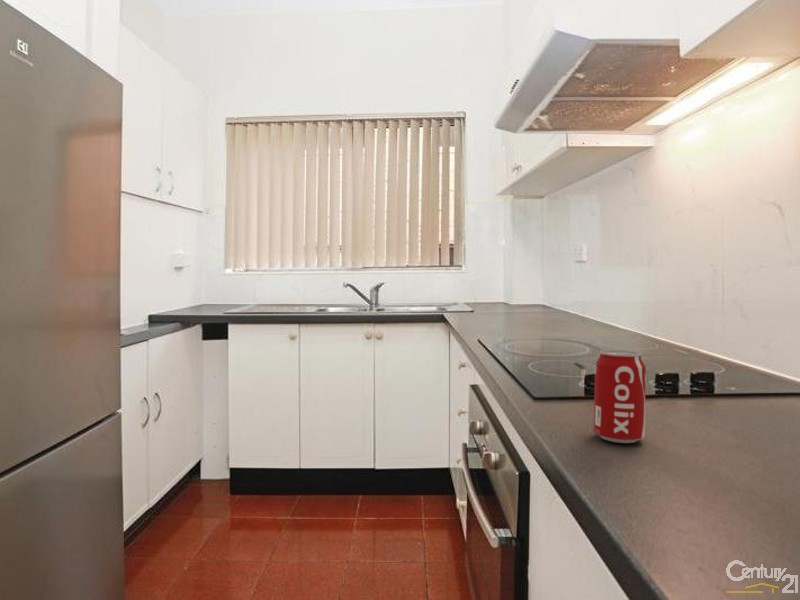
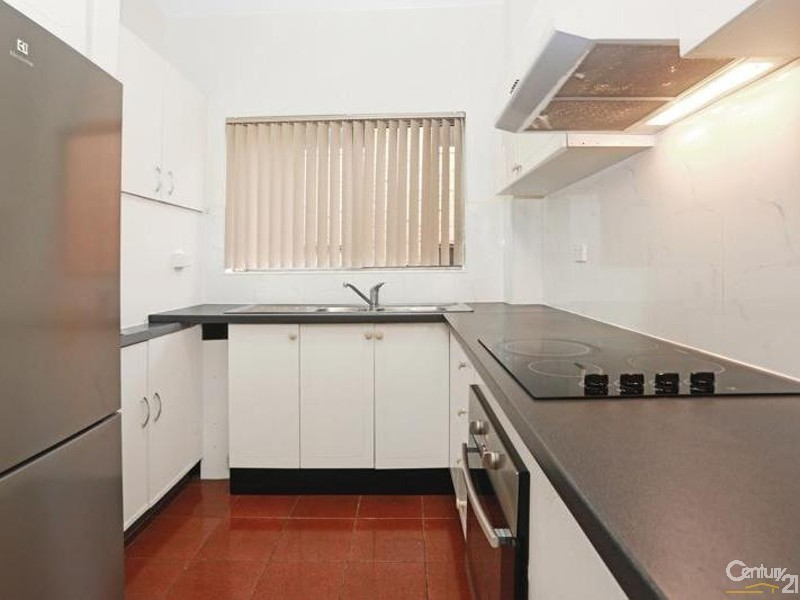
- beverage can [593,349,647,444]
